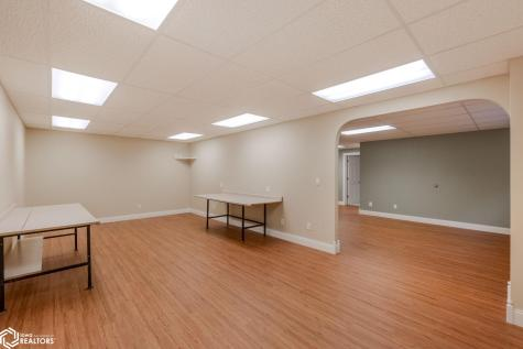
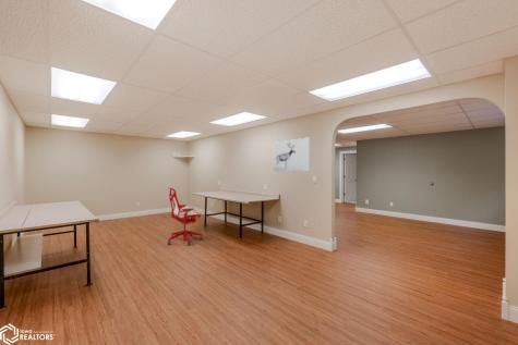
+ wall art [273,137,311,173]
+ office chair [167,186,204,246]
